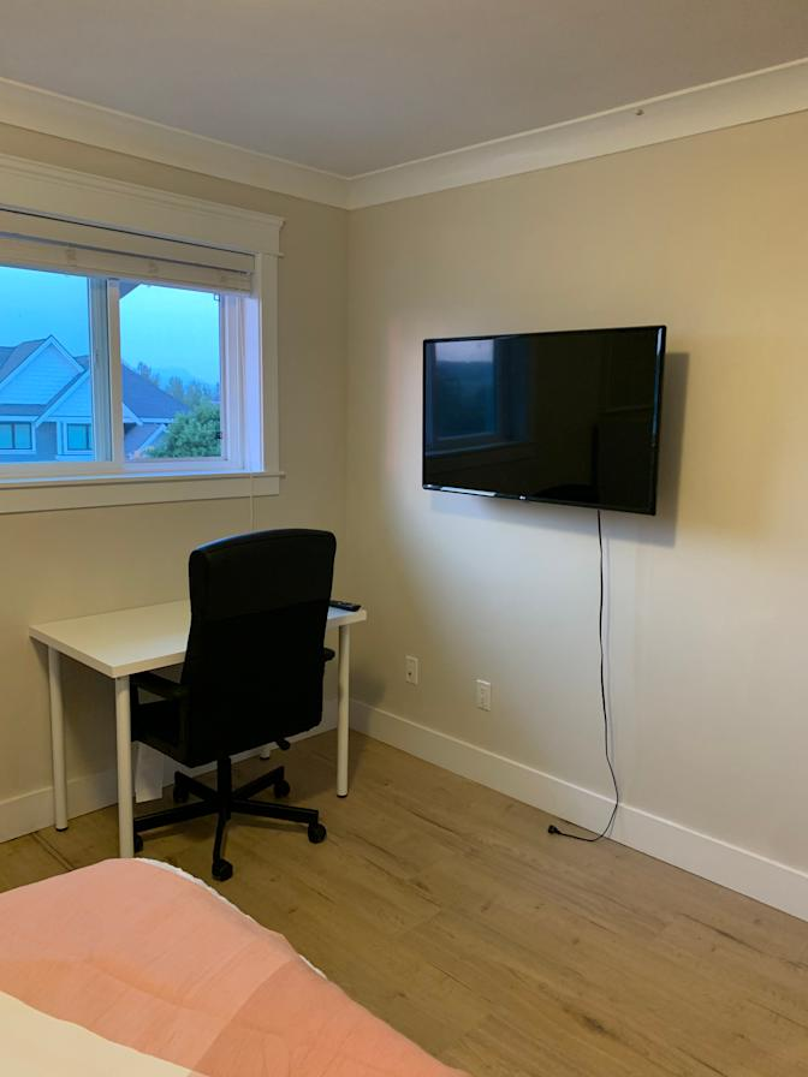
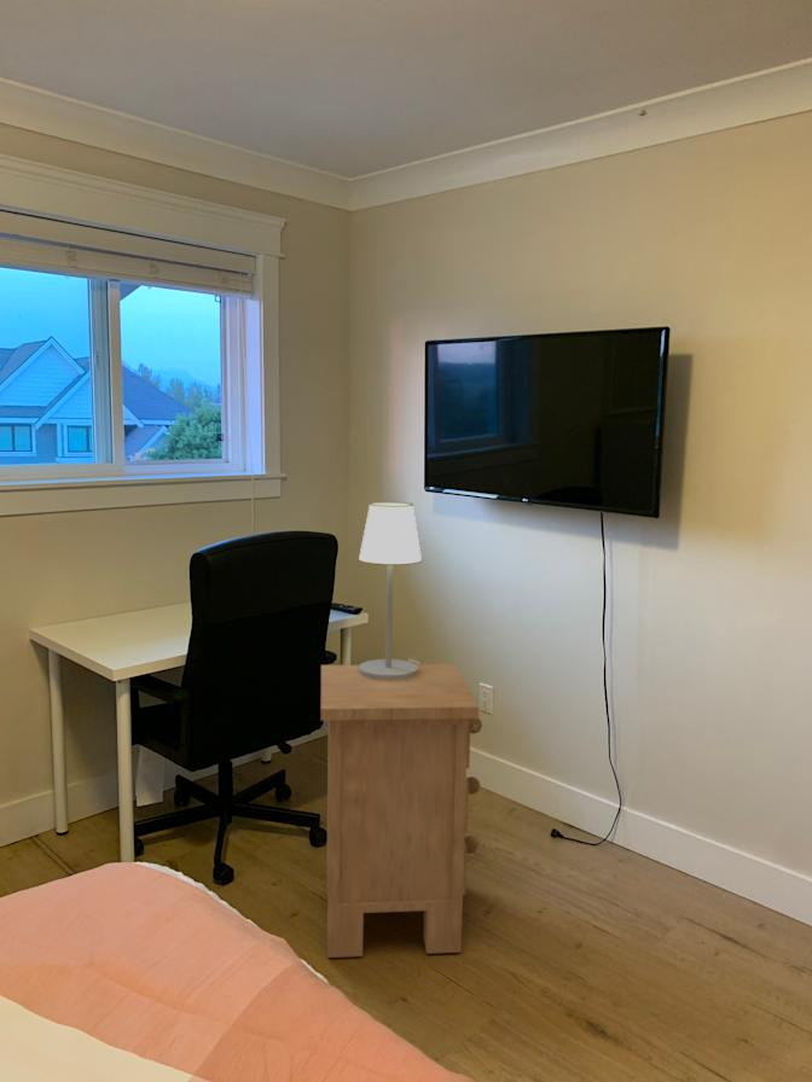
+ nightstand [319,663,483,959]
+ table lamp [358,501,423,681]
